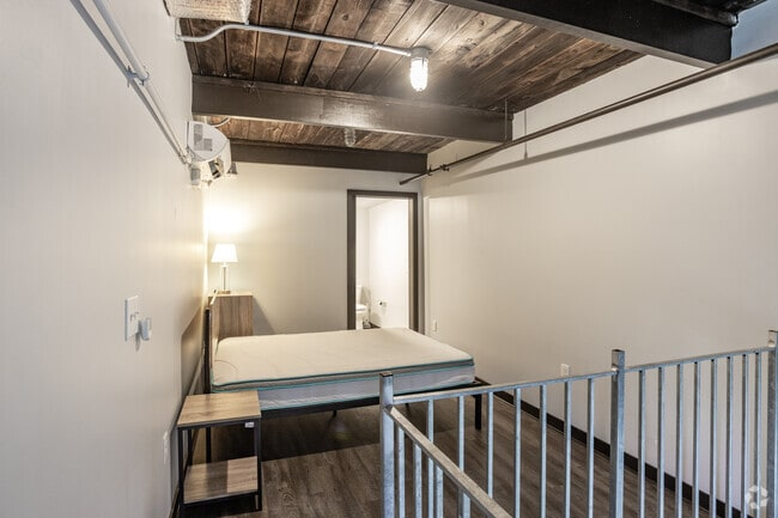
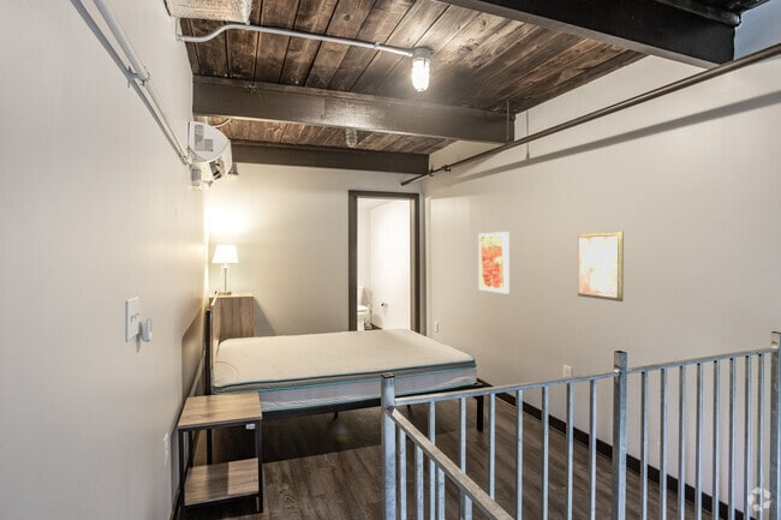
+ wall art [577,231,625,303]
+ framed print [478,231,511,295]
